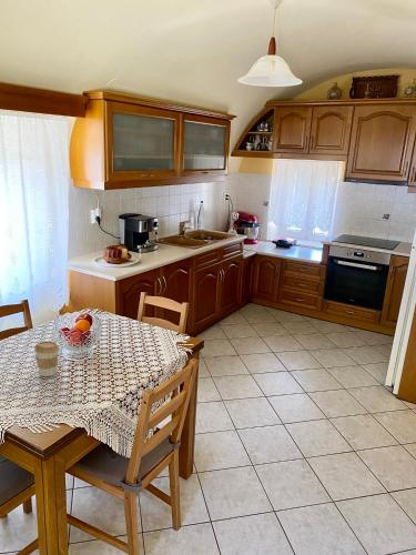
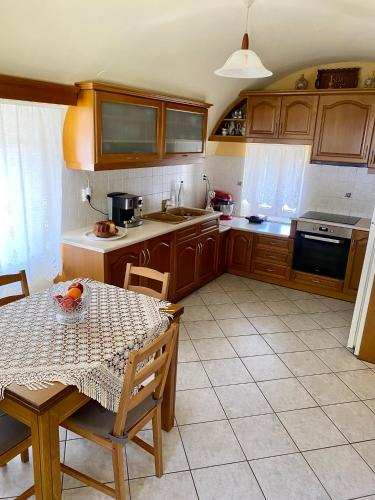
- coffee cup [33,340,60,377]
